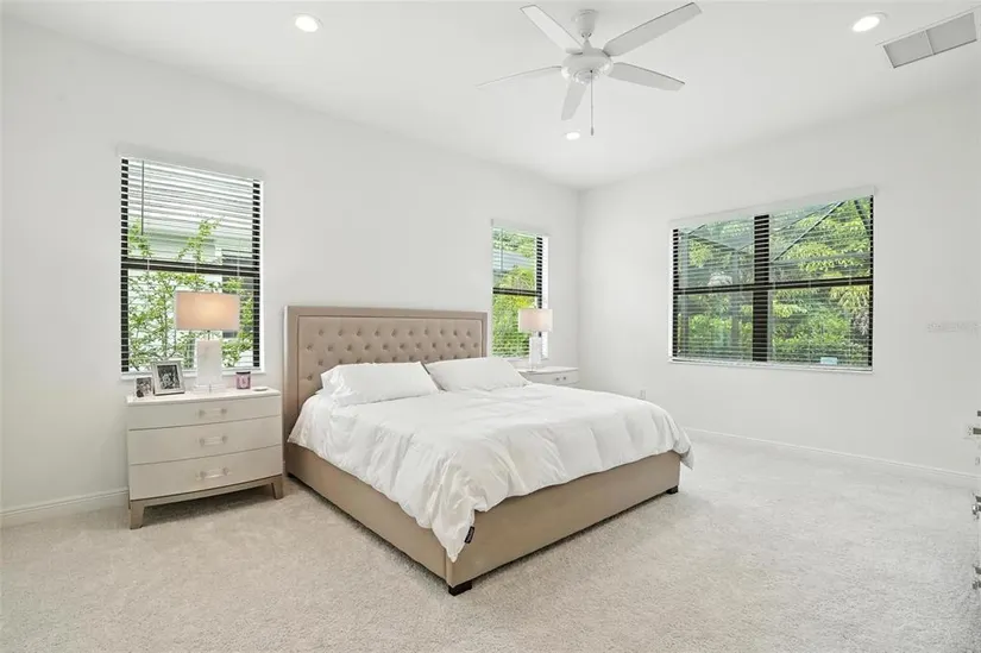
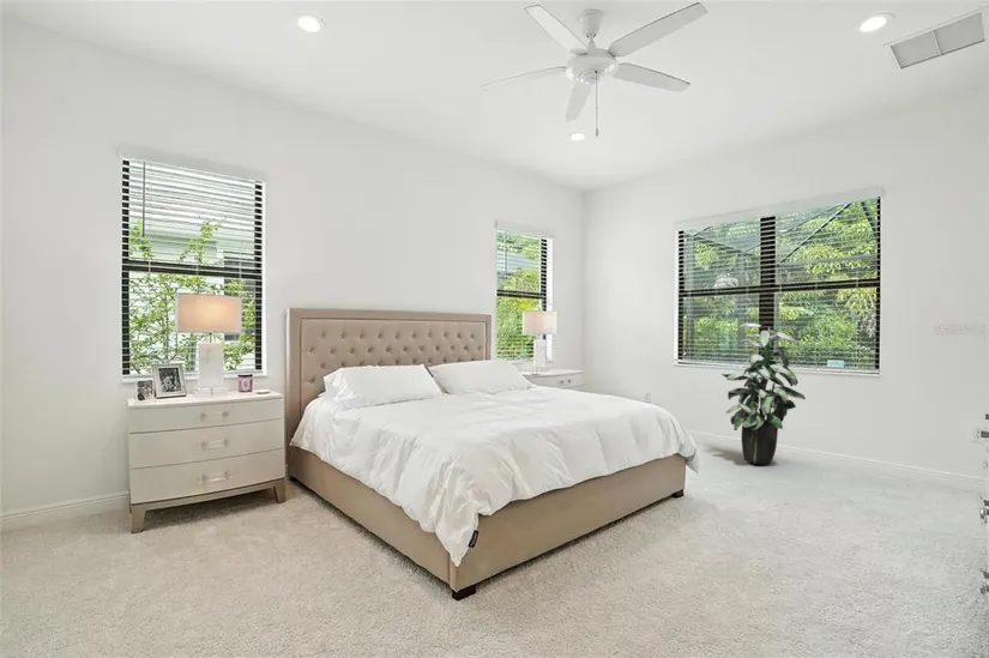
+ indoor plant [720,322,807,466]
